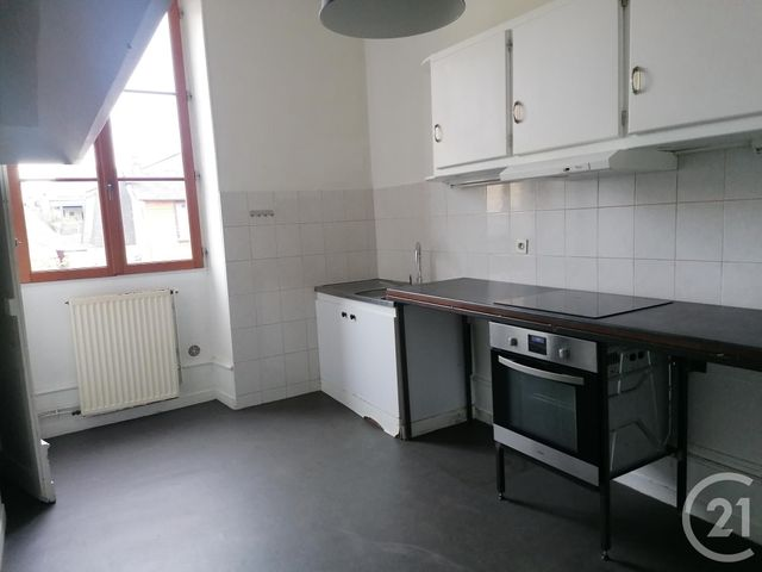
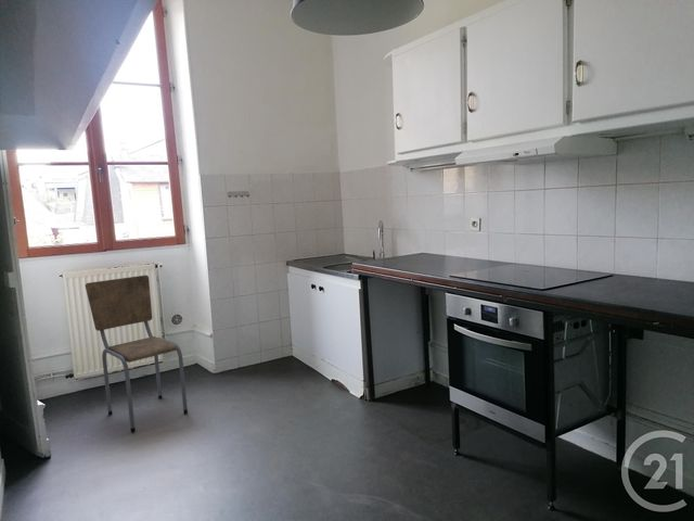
+ dining chair [85,275,189,433]
